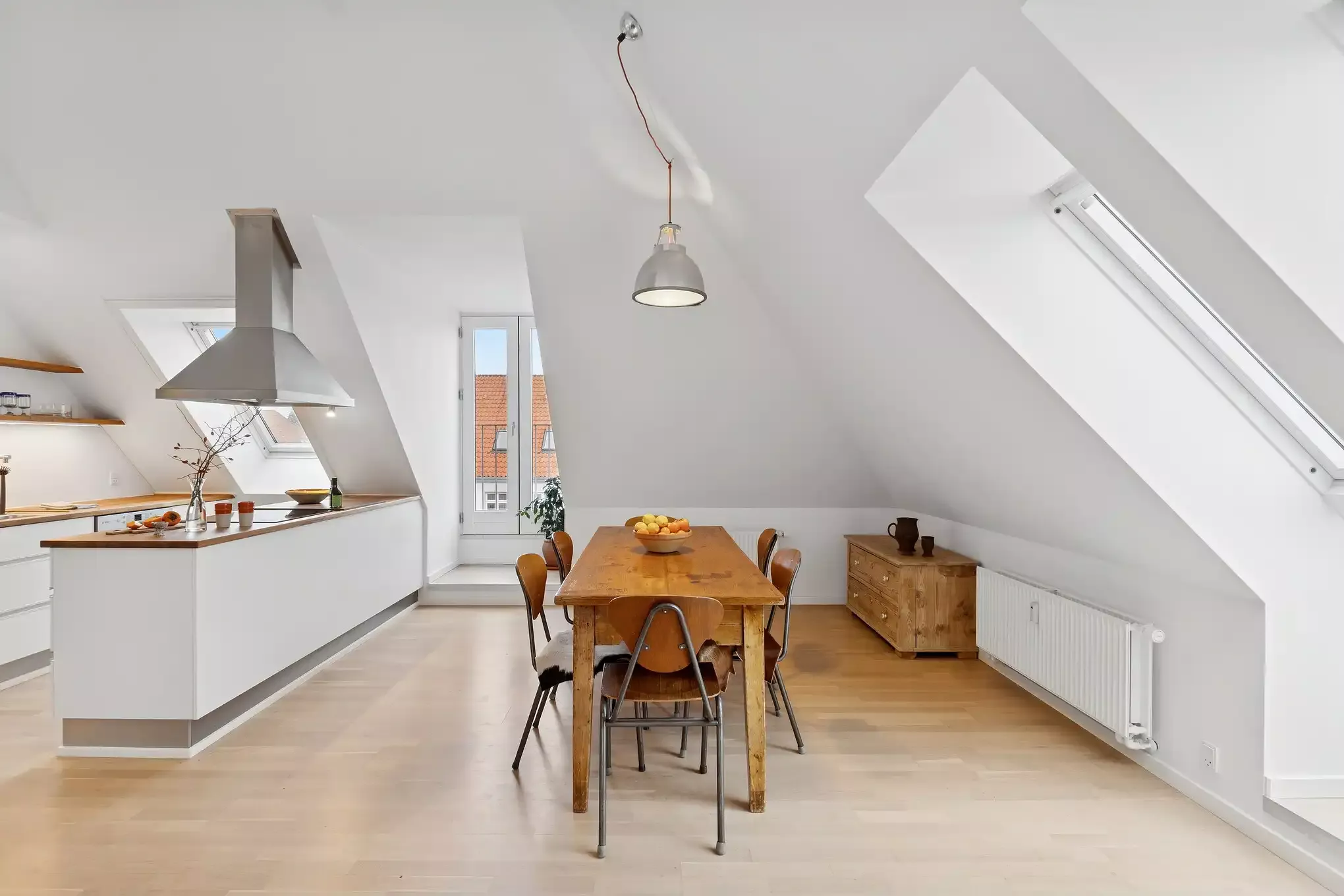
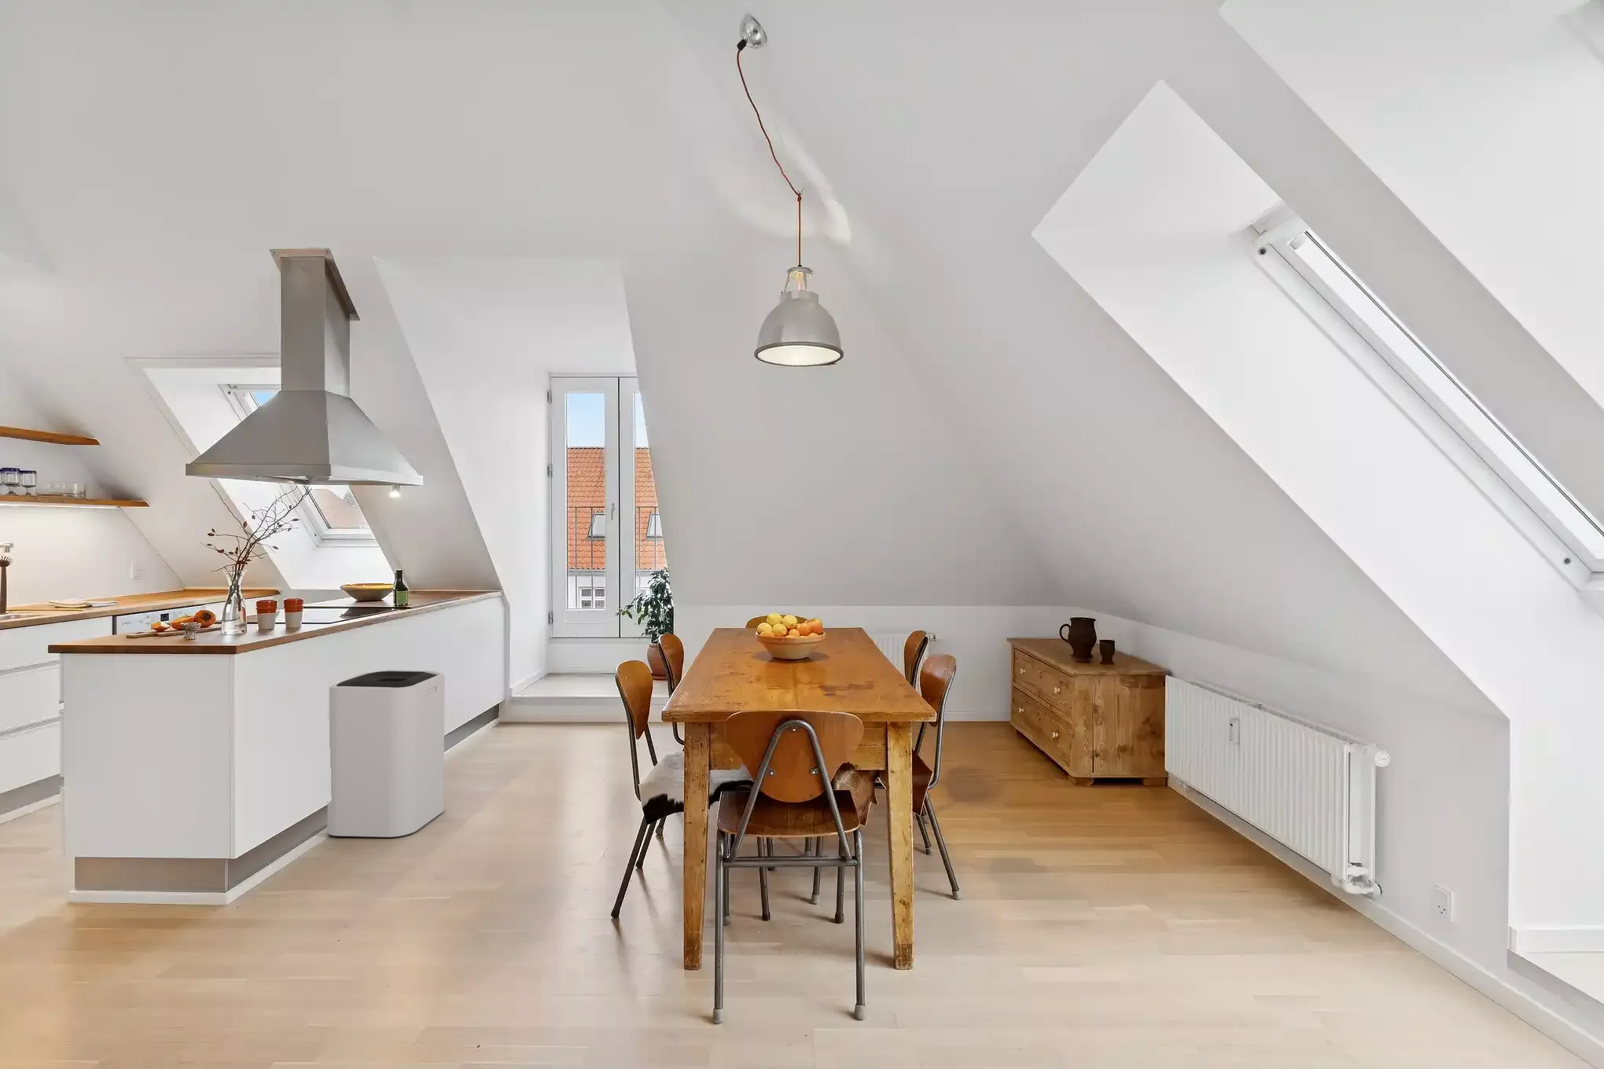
+ trash can [326,669,446,839]
